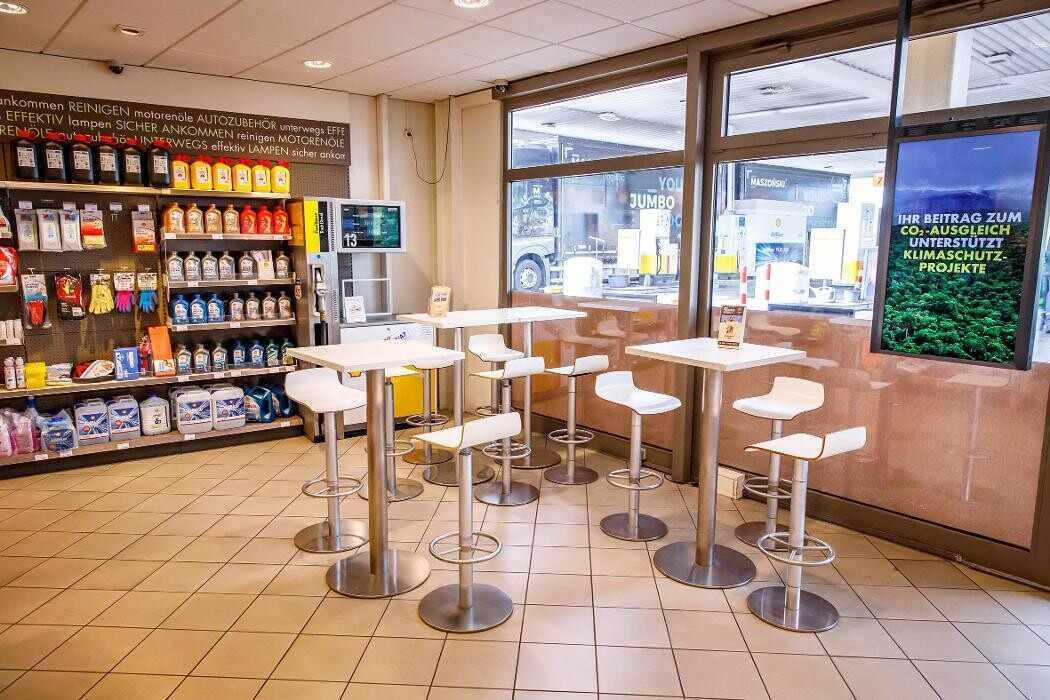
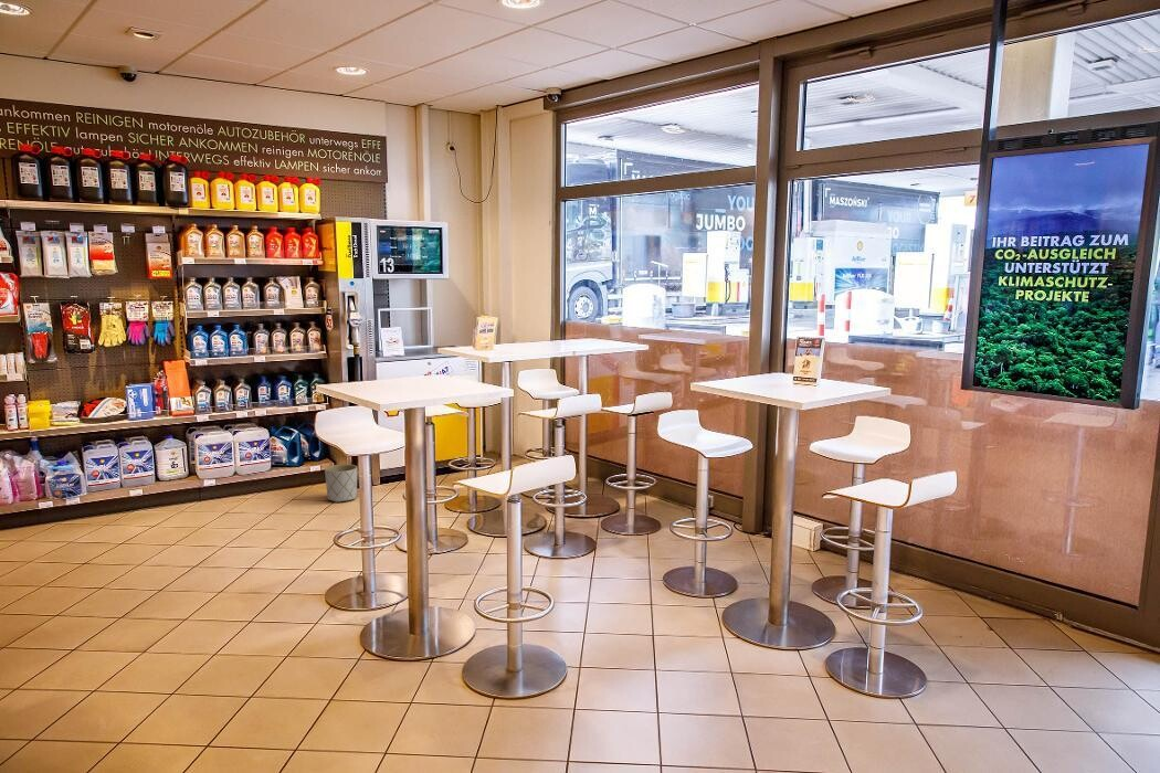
+ planter [324,464,358,504]
